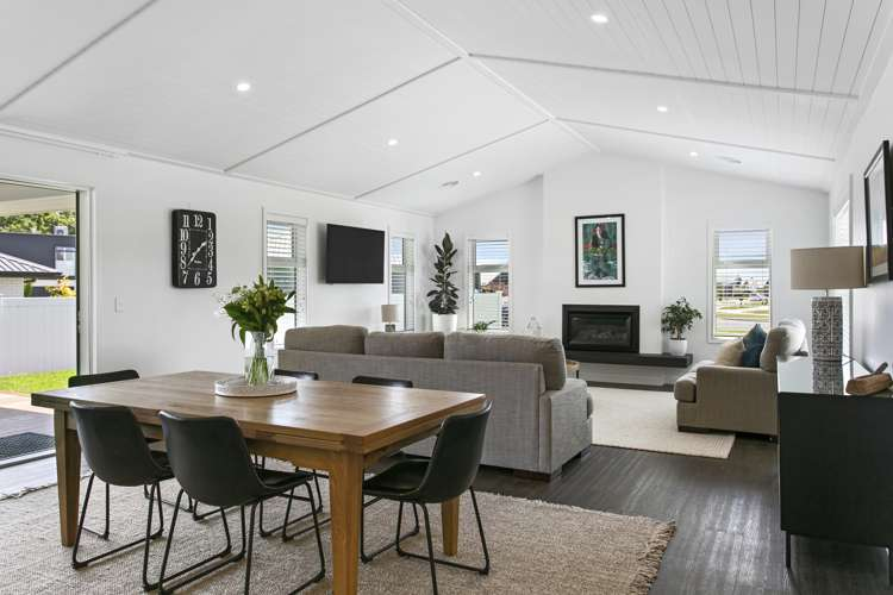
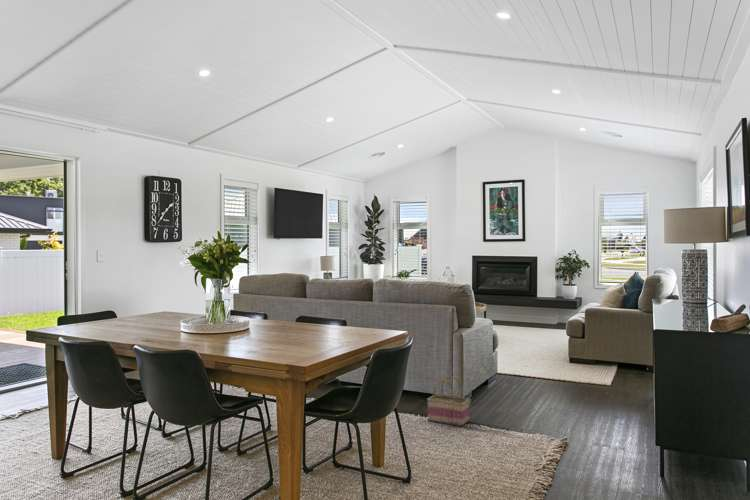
+ basket [426,375,471,427]
